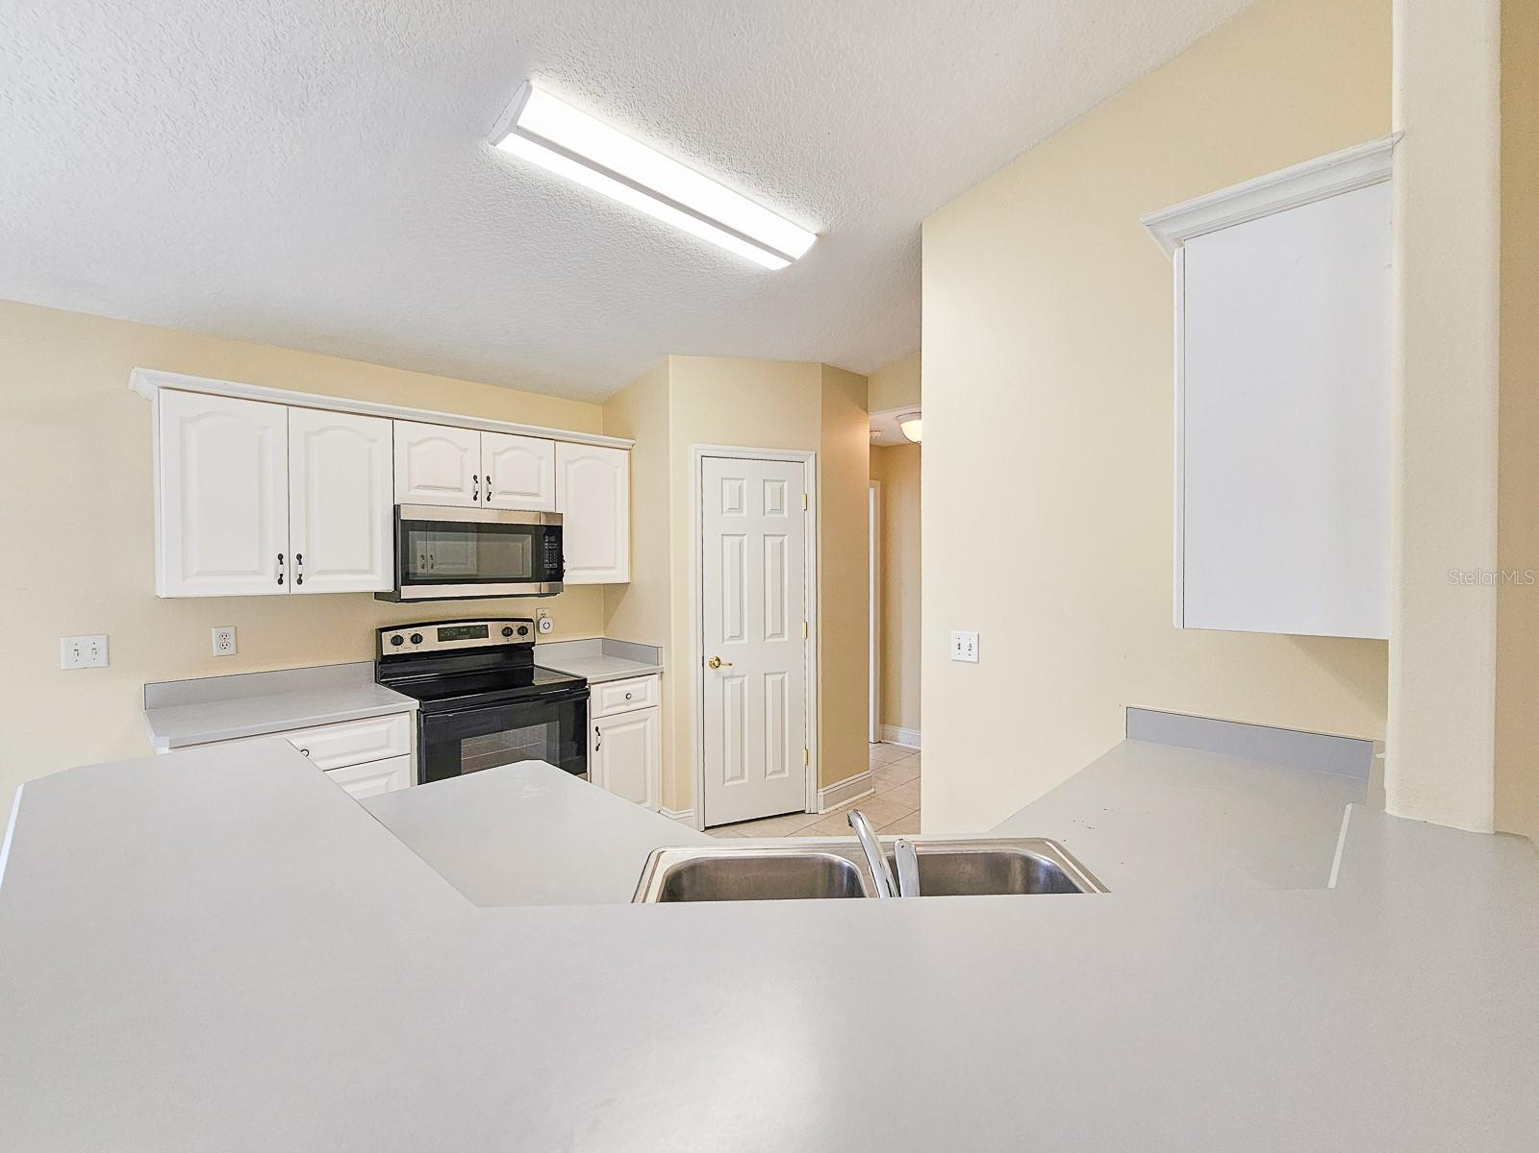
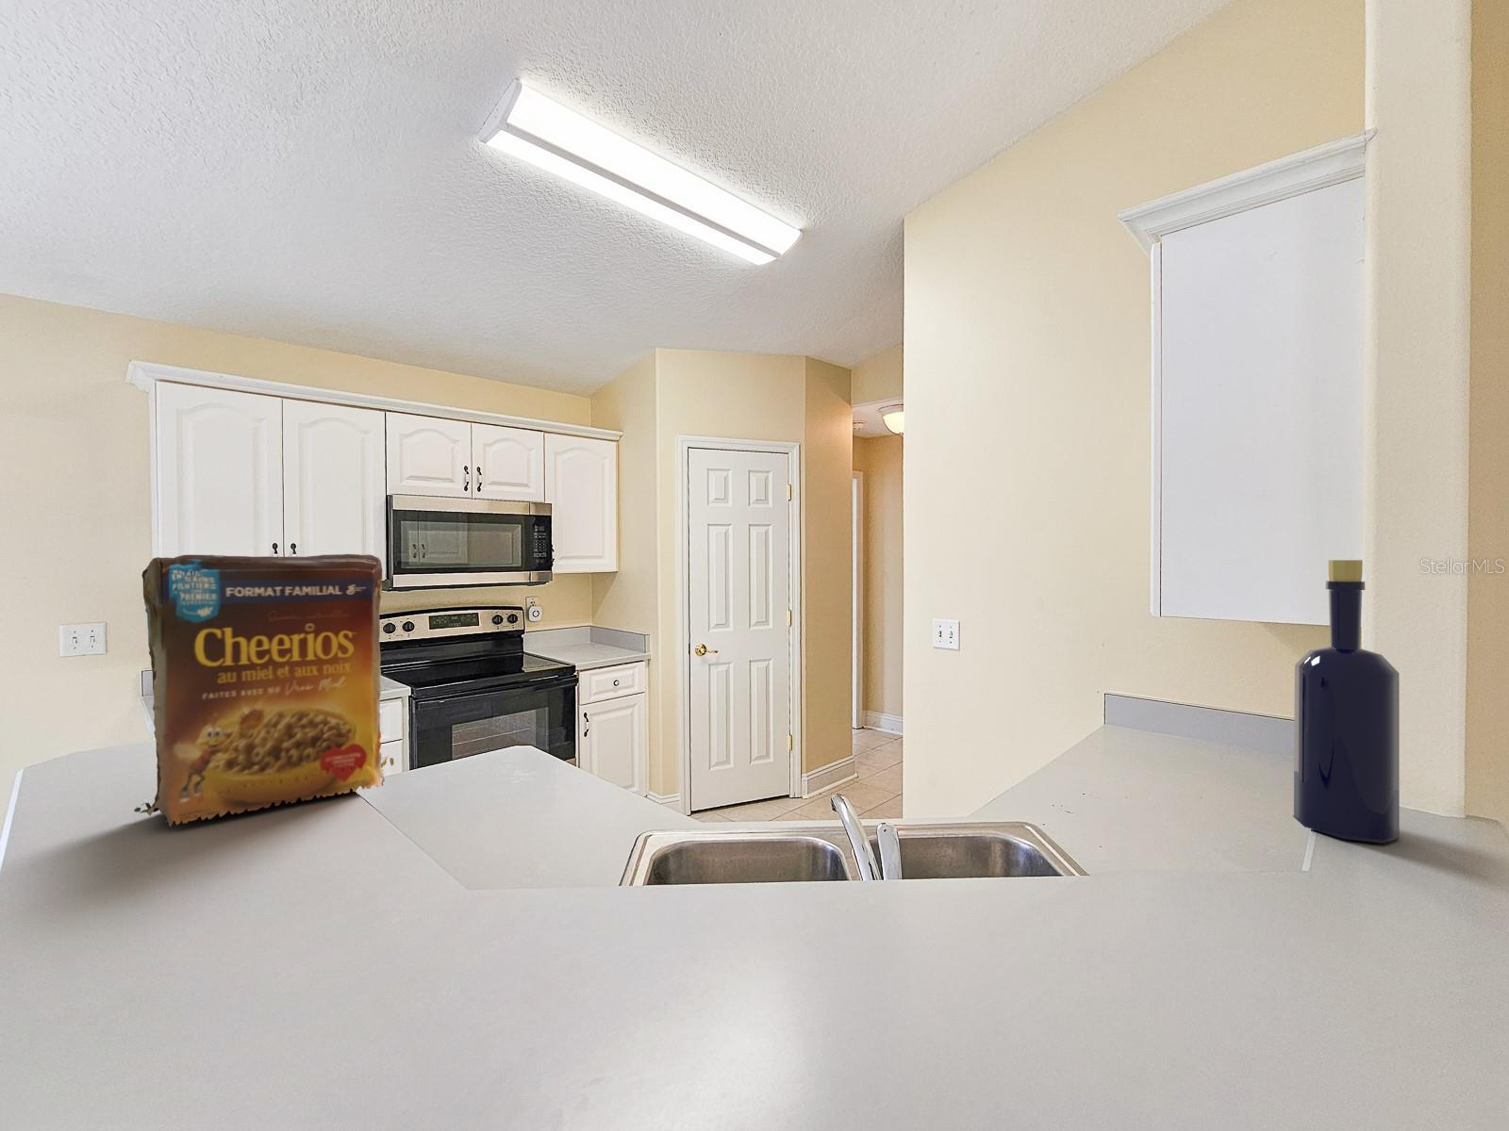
+ bottle [1292,558,1402,845]
+ cereal box [133,554,396,828]
